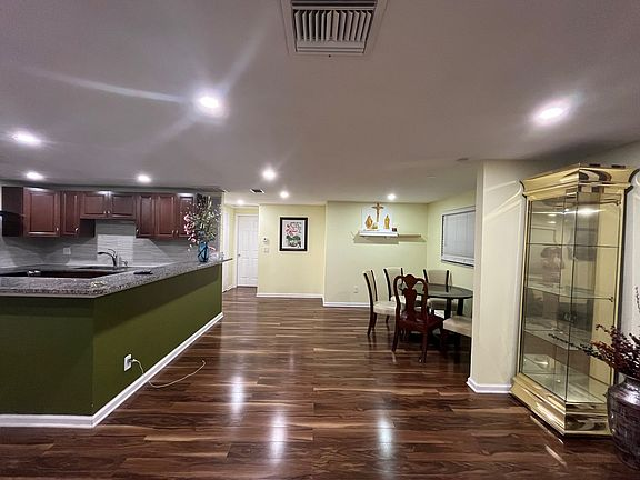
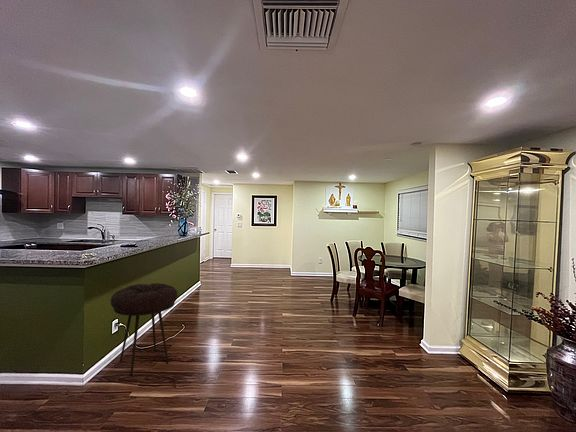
+ stool [109,282,179,377]
